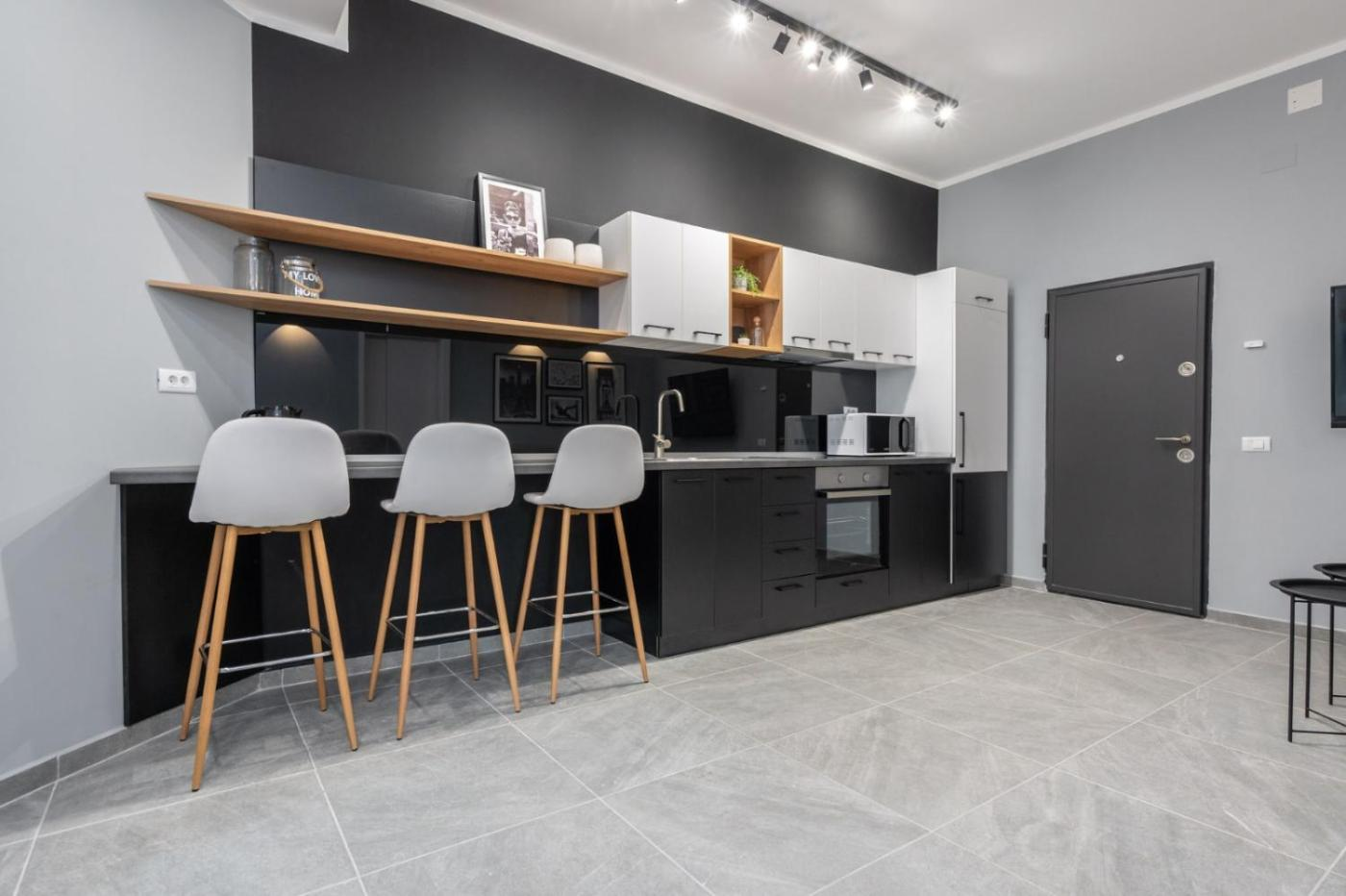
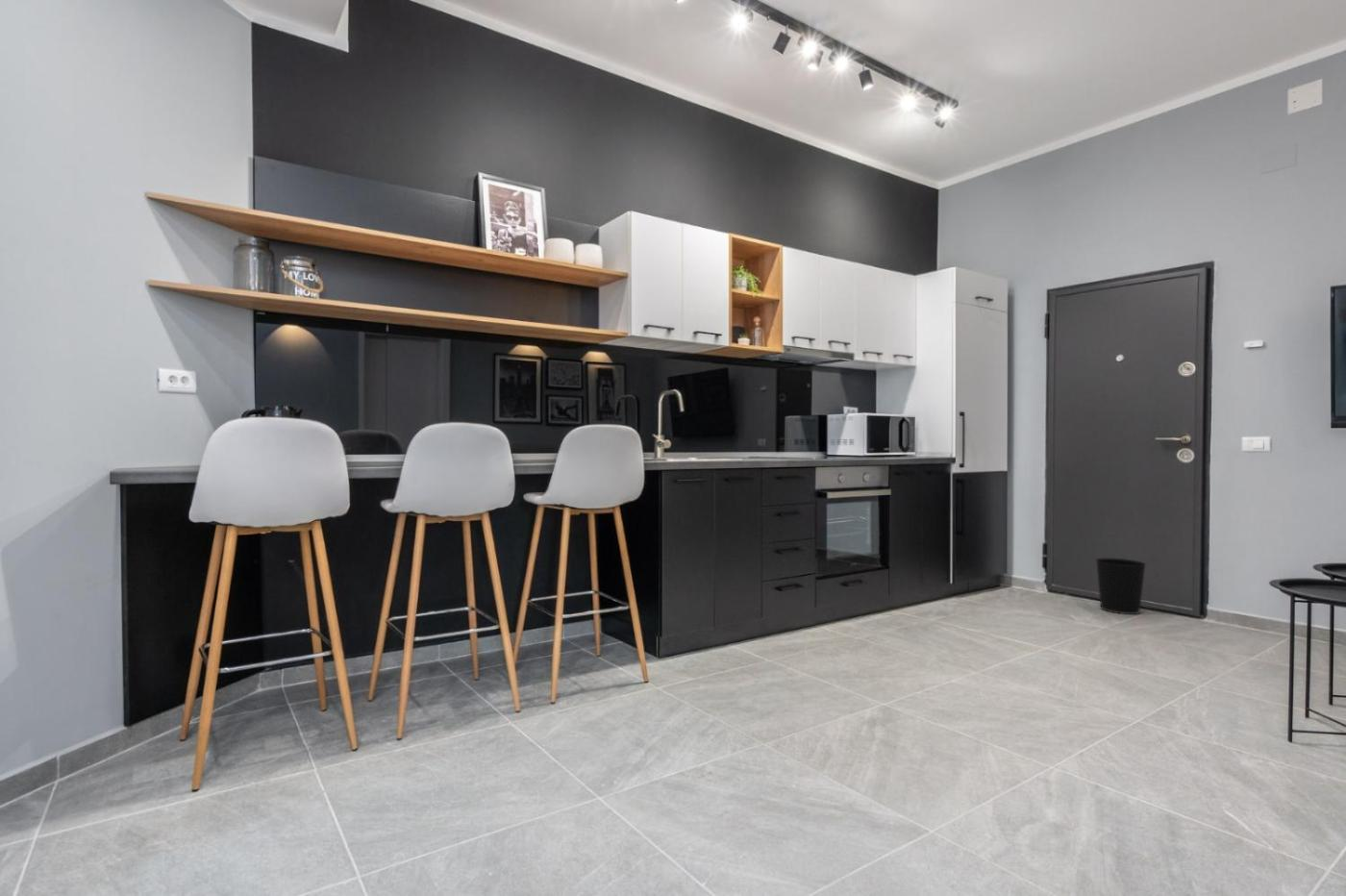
+ wastebasket [1094,557,1147,615]
